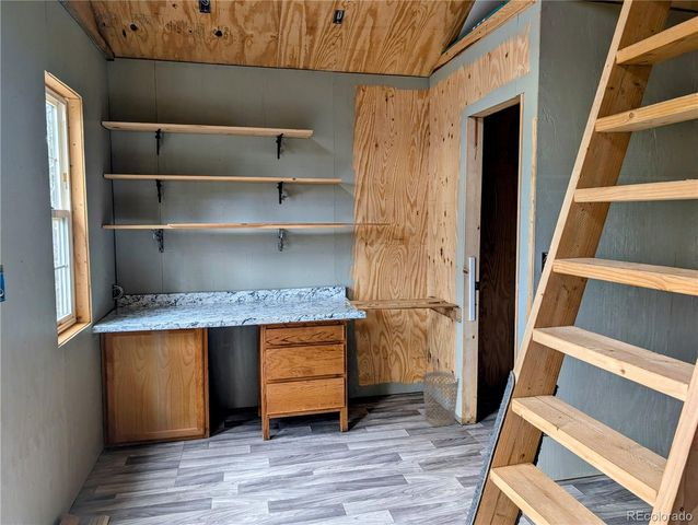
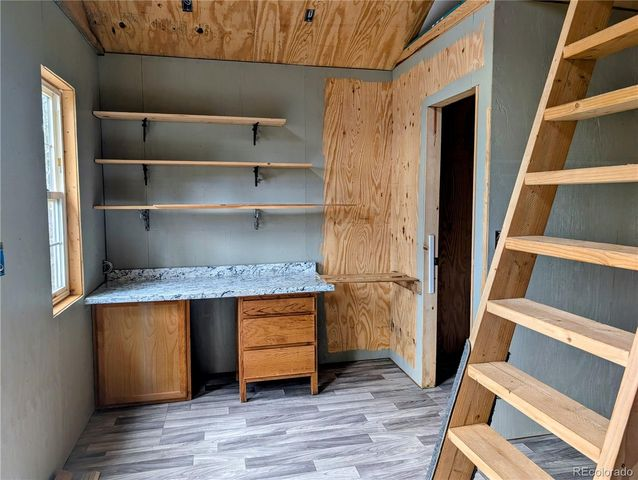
- wastebasket [422,371,461,427]
